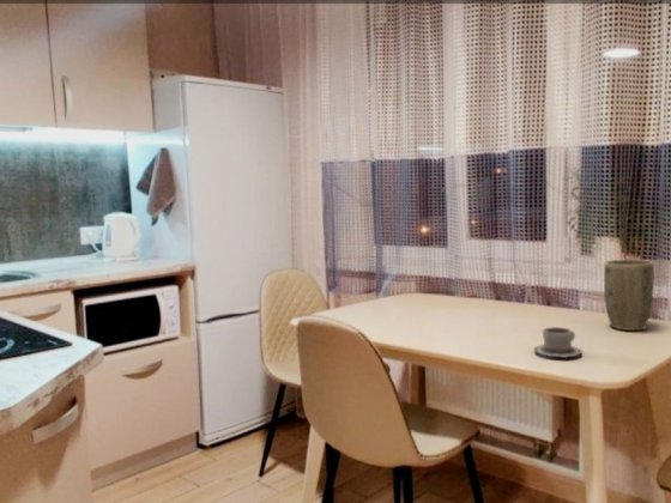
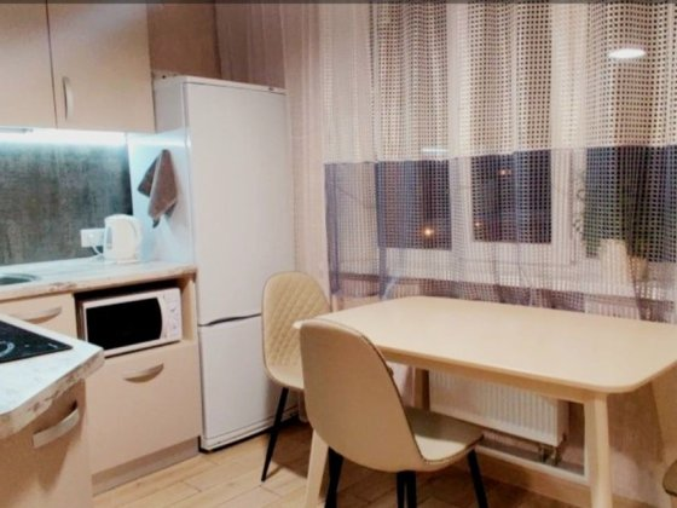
- plant pot [603,259,655,332]
- cup [533,326,584,359]
